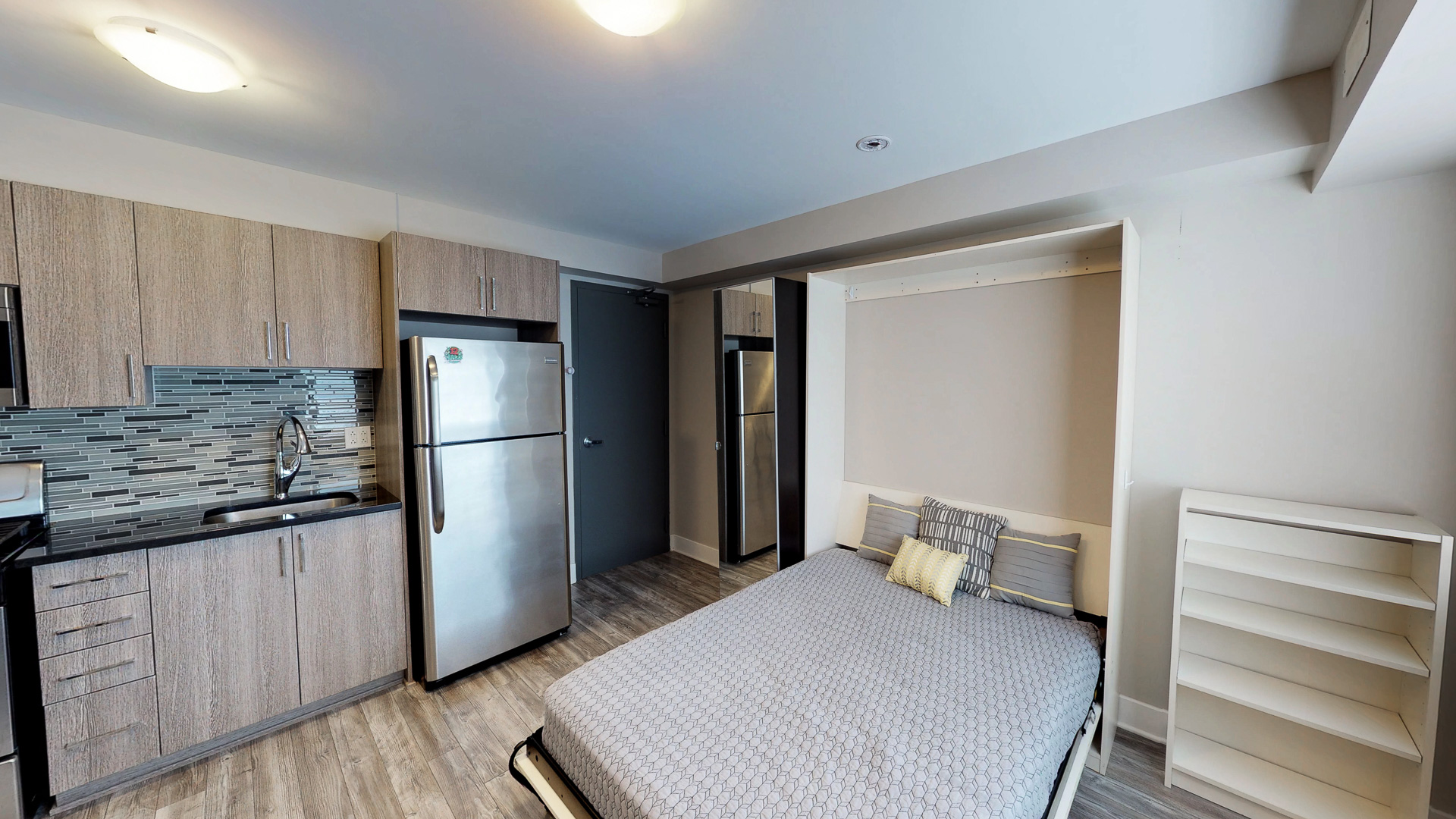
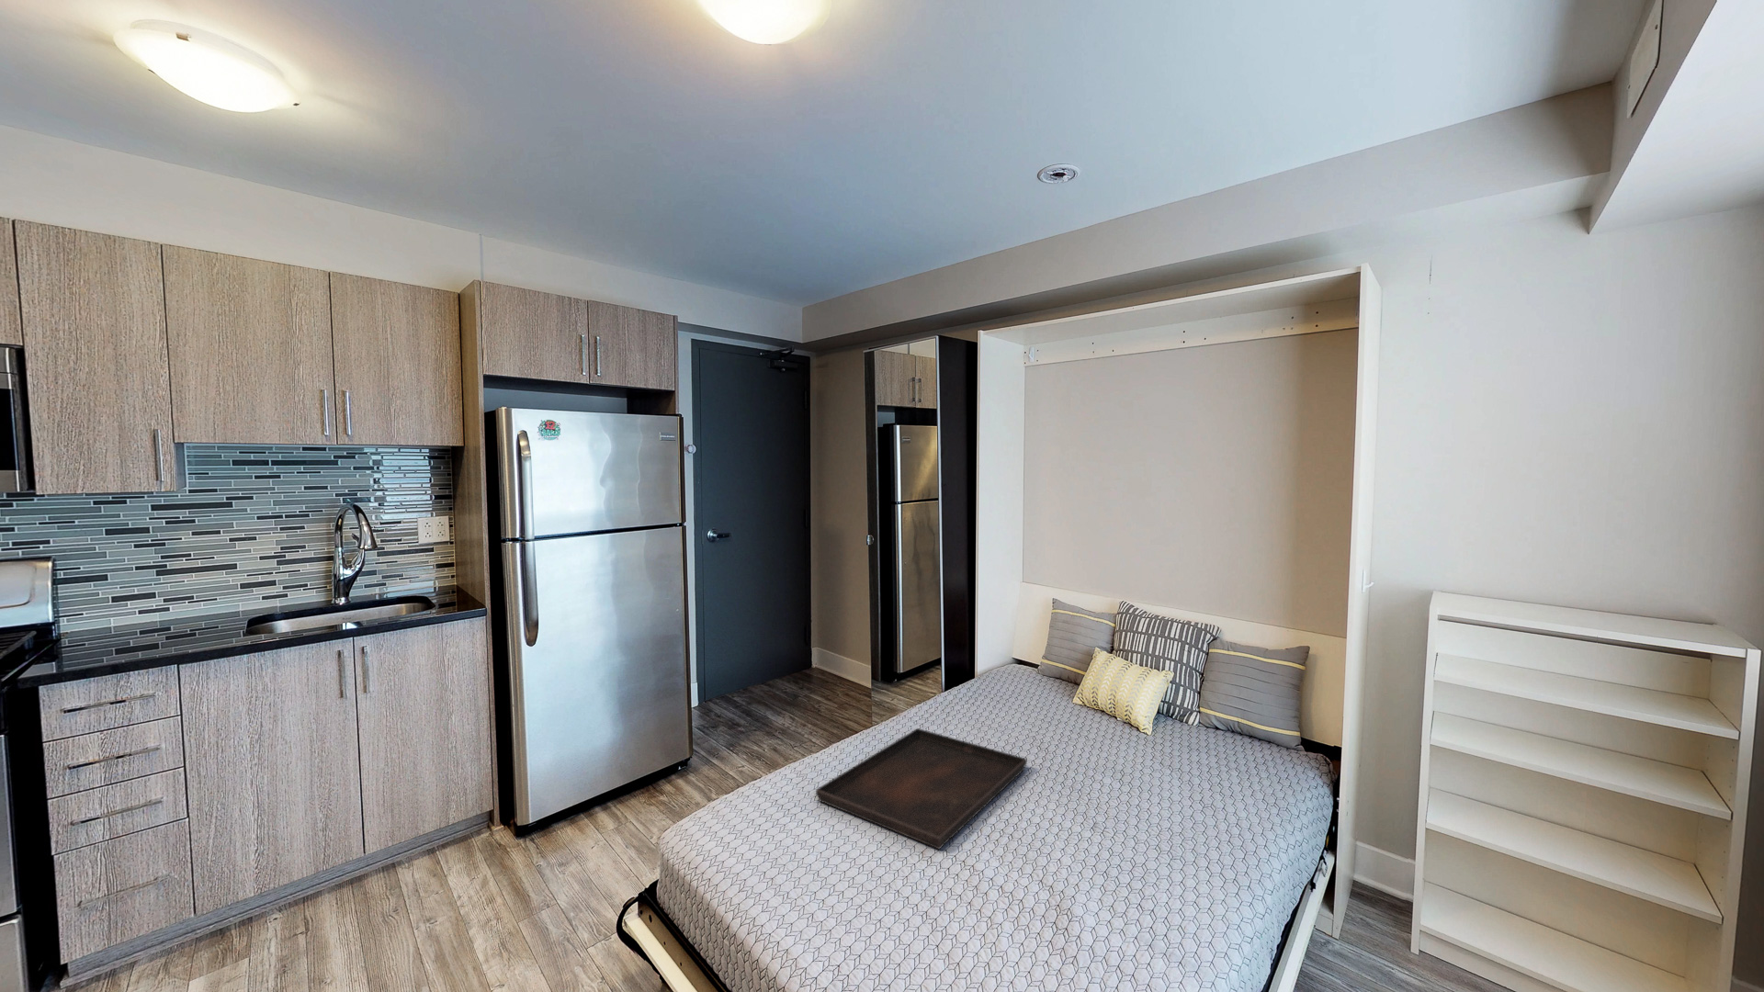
+ serving tray [815,728,1029,849]
